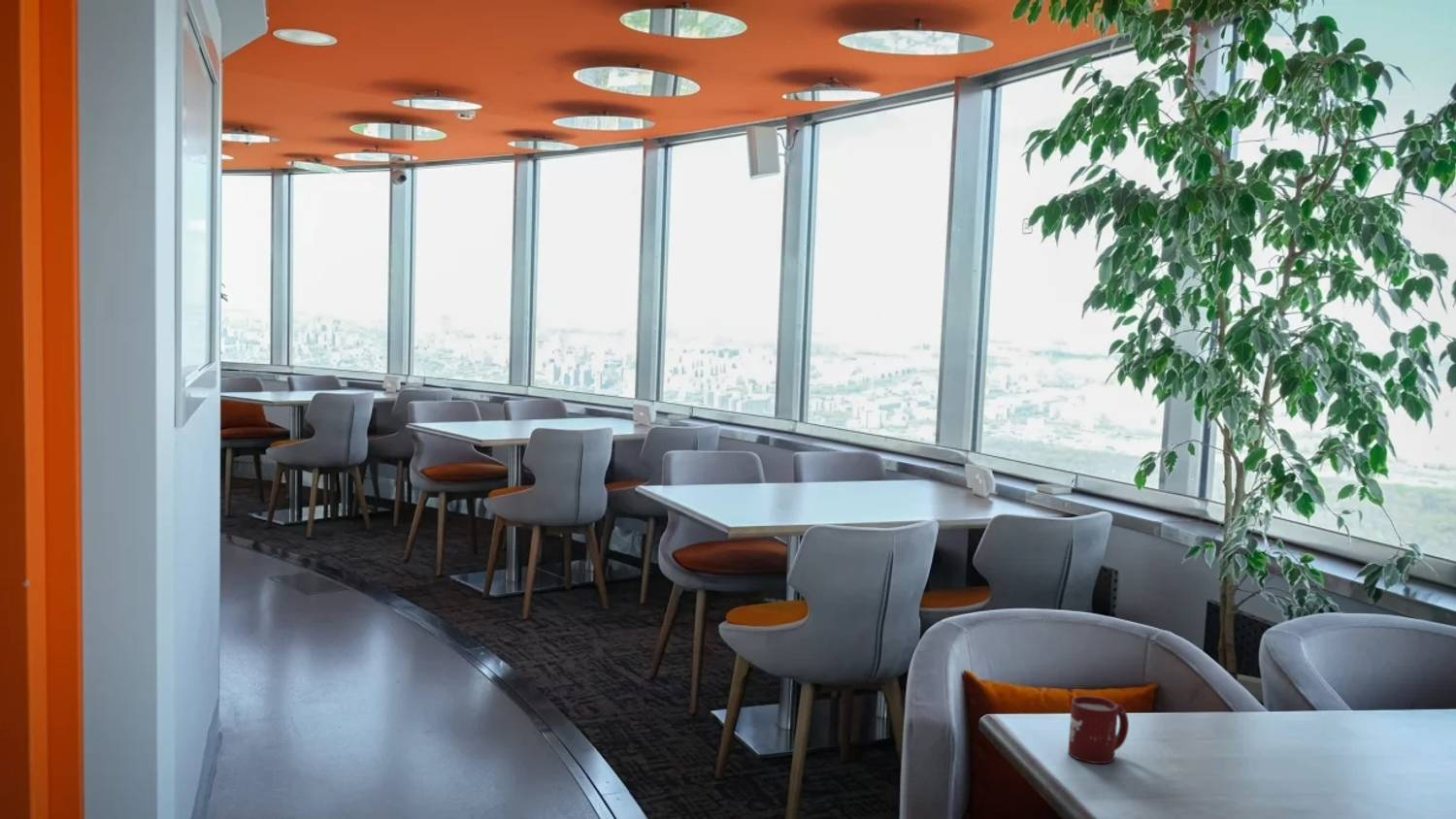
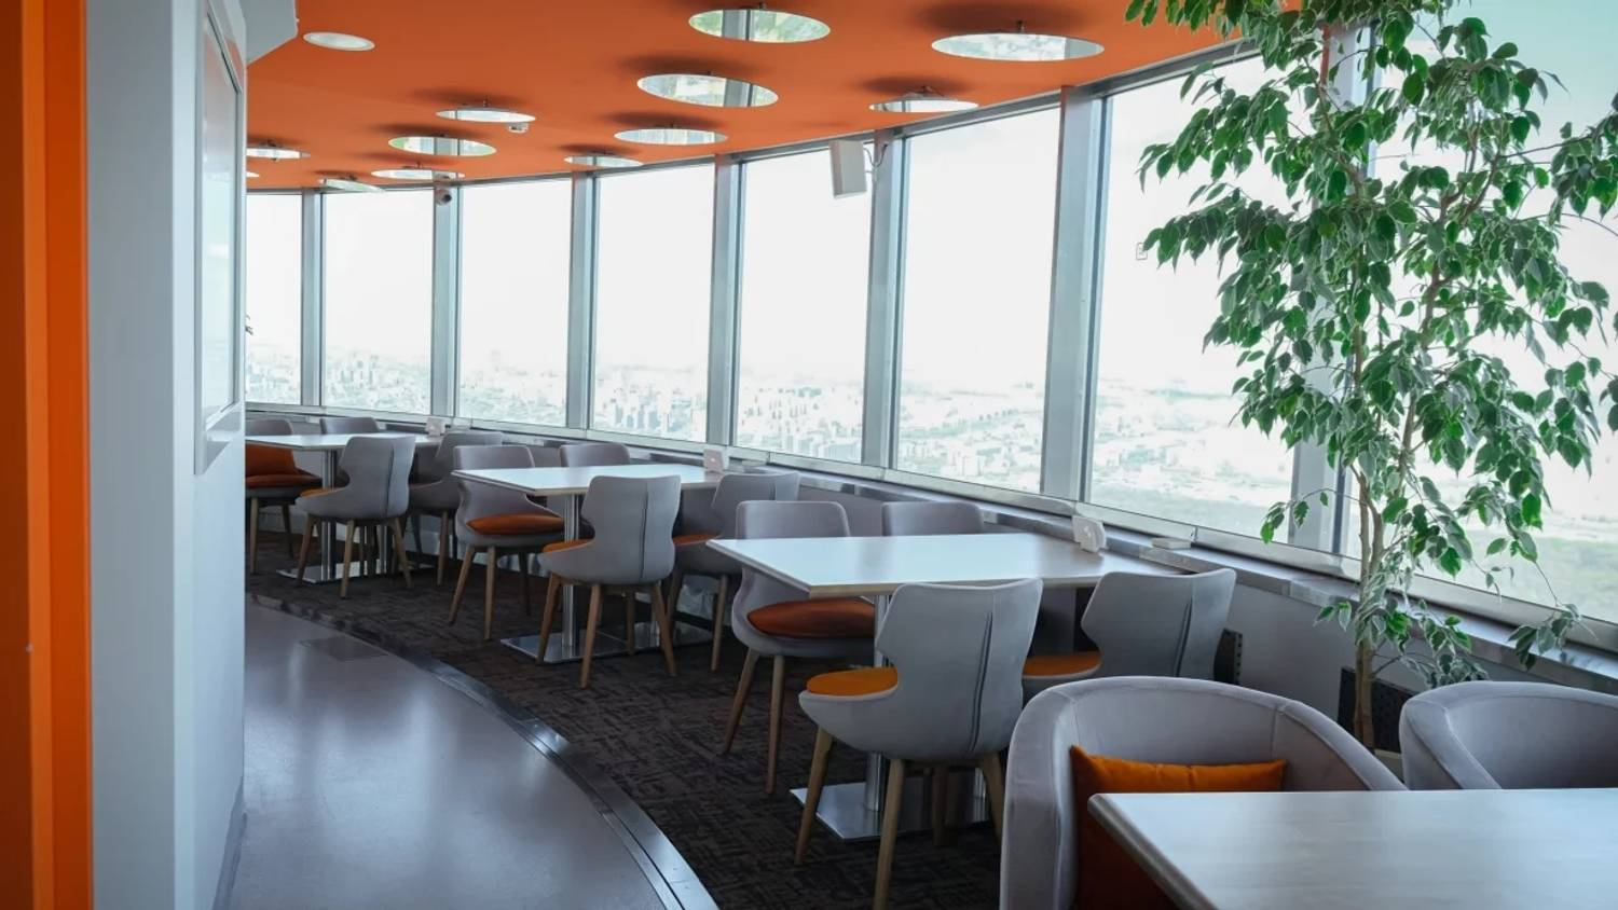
- cup [1067,695,1130,765]
